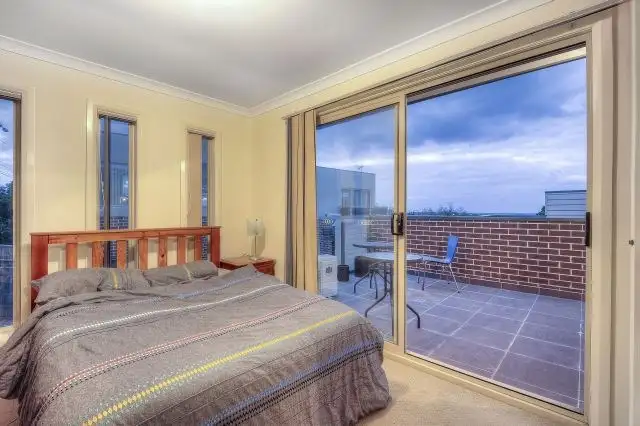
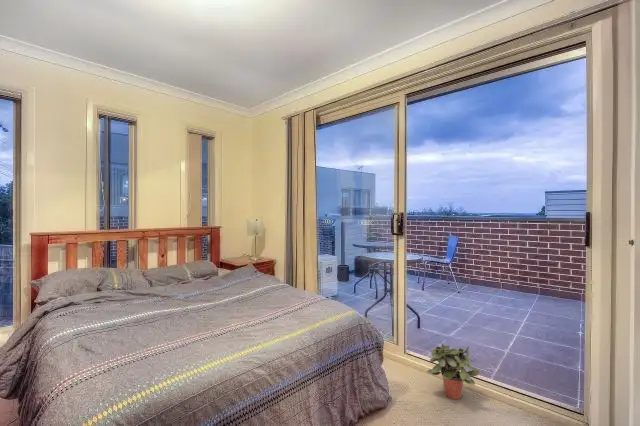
+ potted plant [426,342,482,400]
